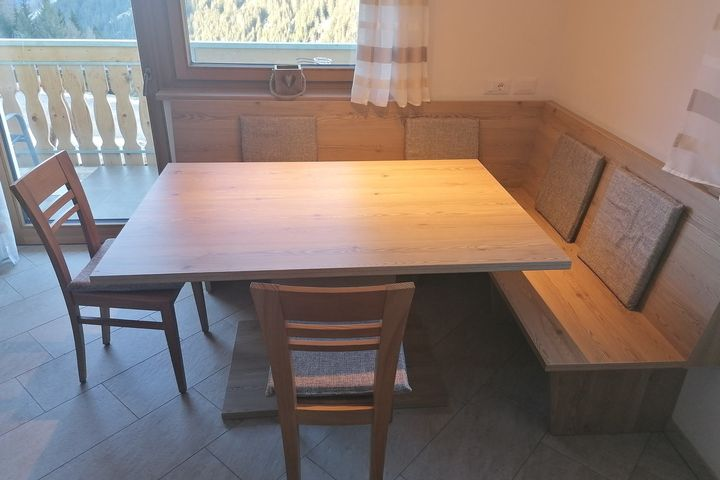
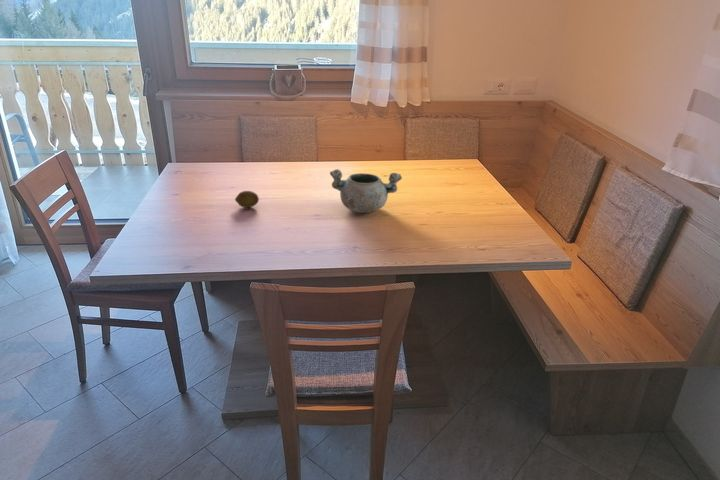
+ decorative bowl [329,168,403,214]
+ fruit [234,190,260,209]
